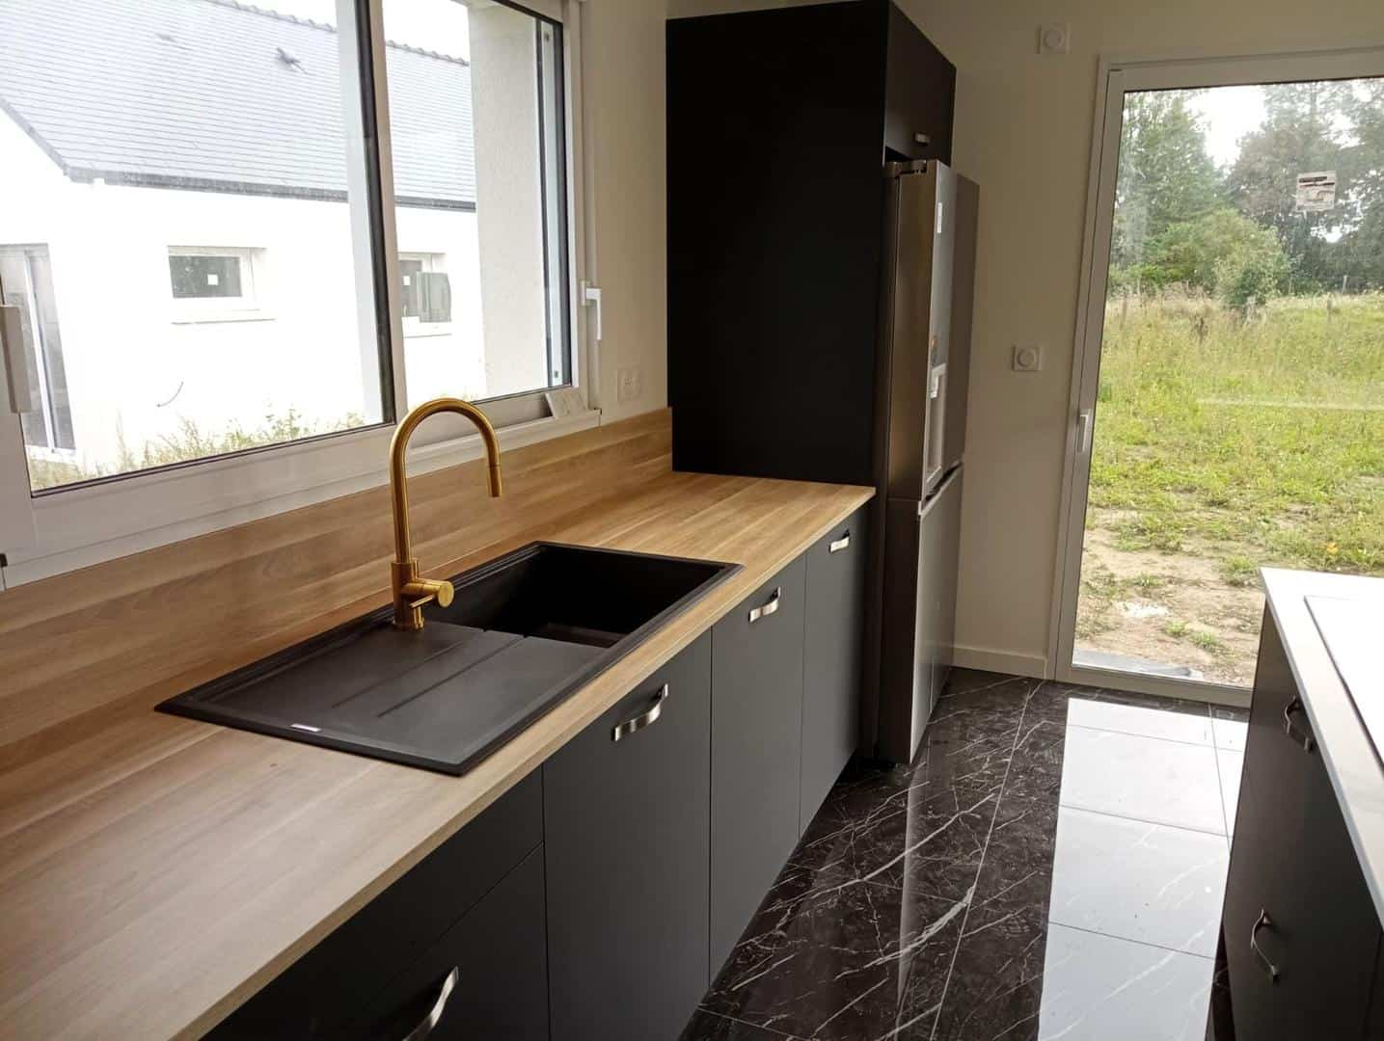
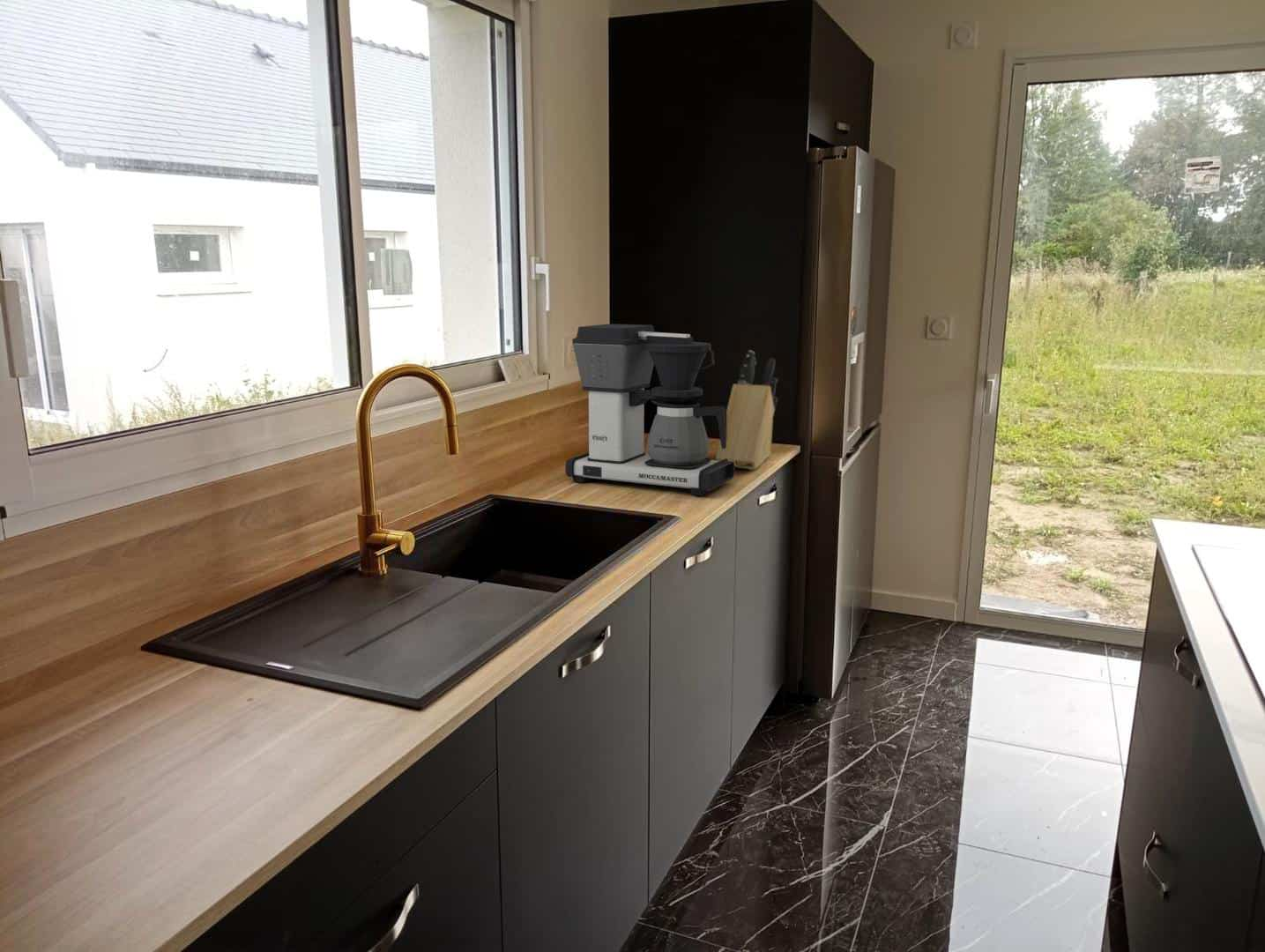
+ knife block [715,349,778,471]
+ coffee maker [565,324,735,496]
